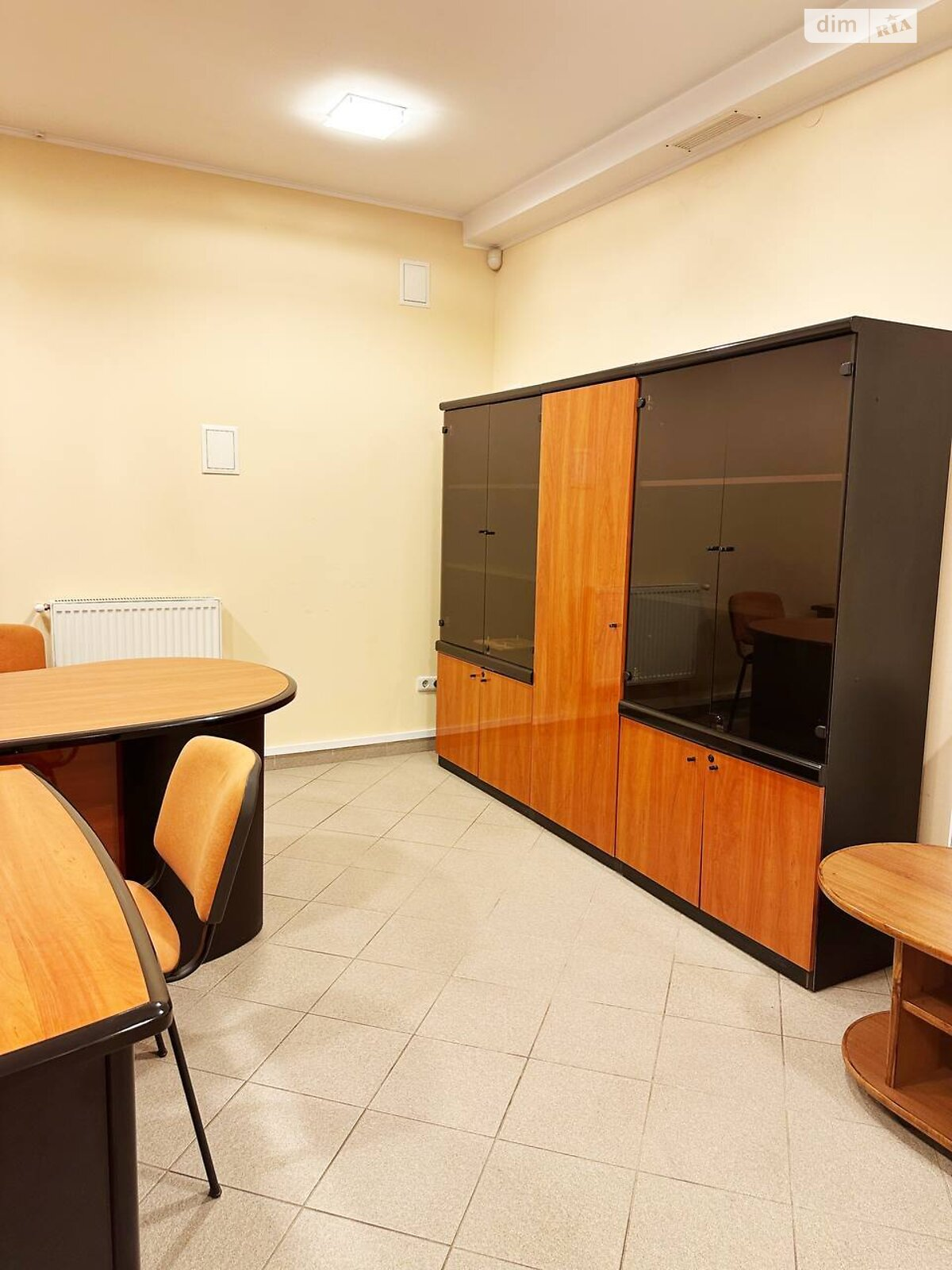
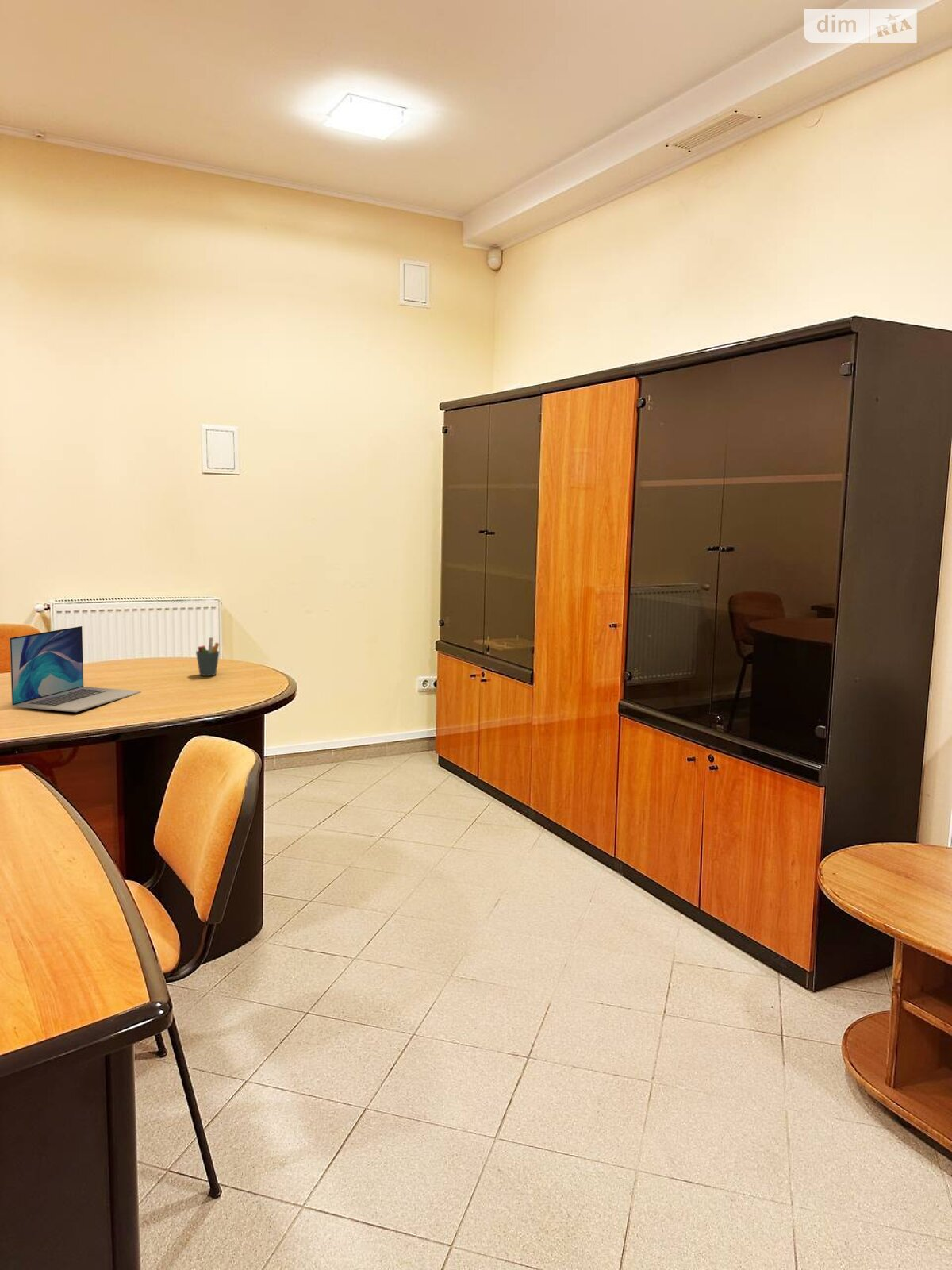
+ pen holder [195,637,221,677]
+ laptop [9,625,142,713]
